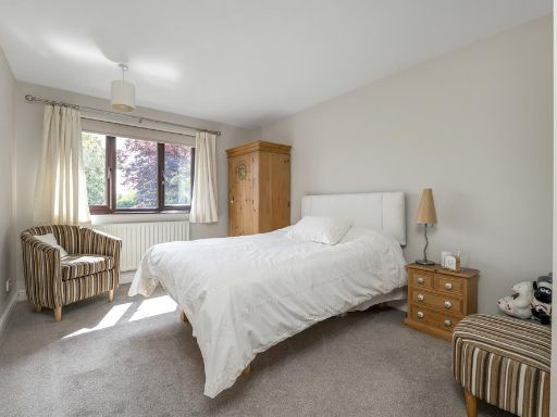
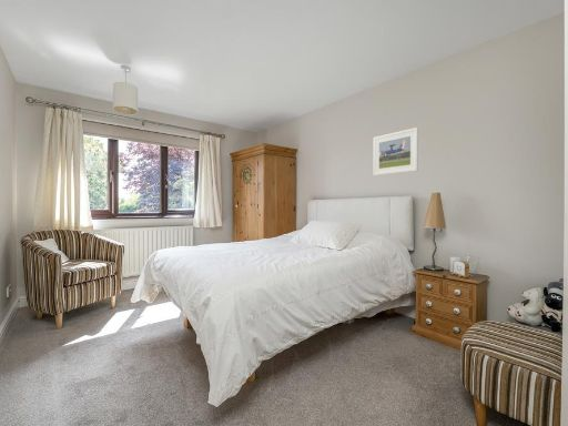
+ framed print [373,126,419,176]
